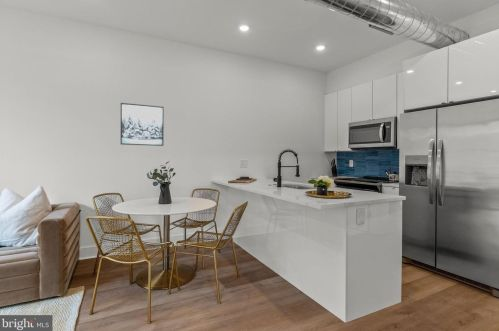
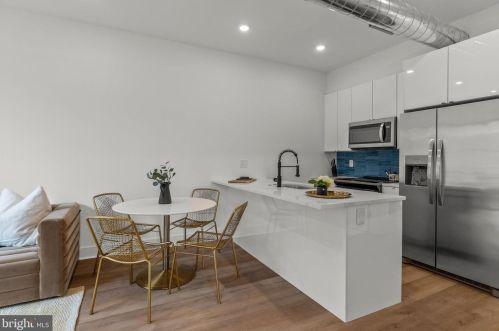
- wall art [120,102,165,147]
